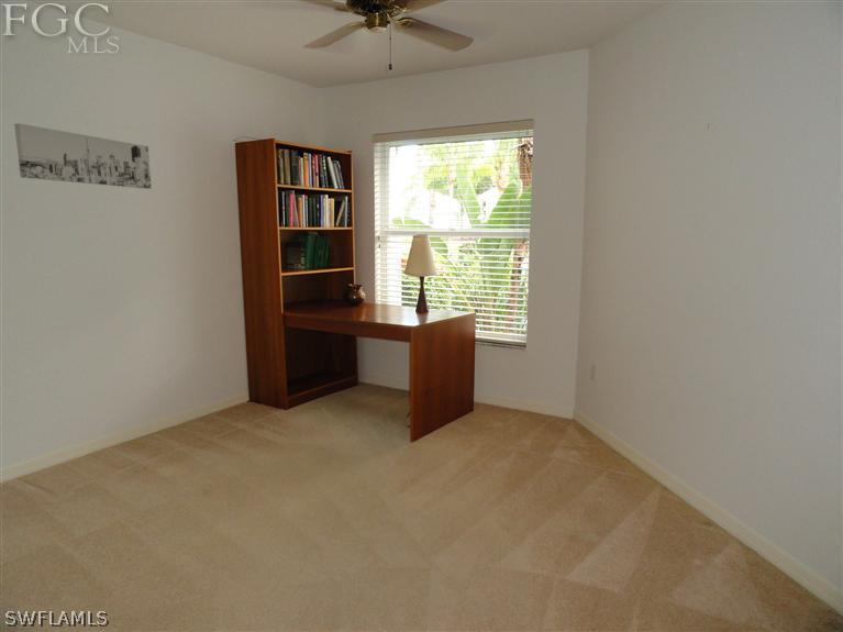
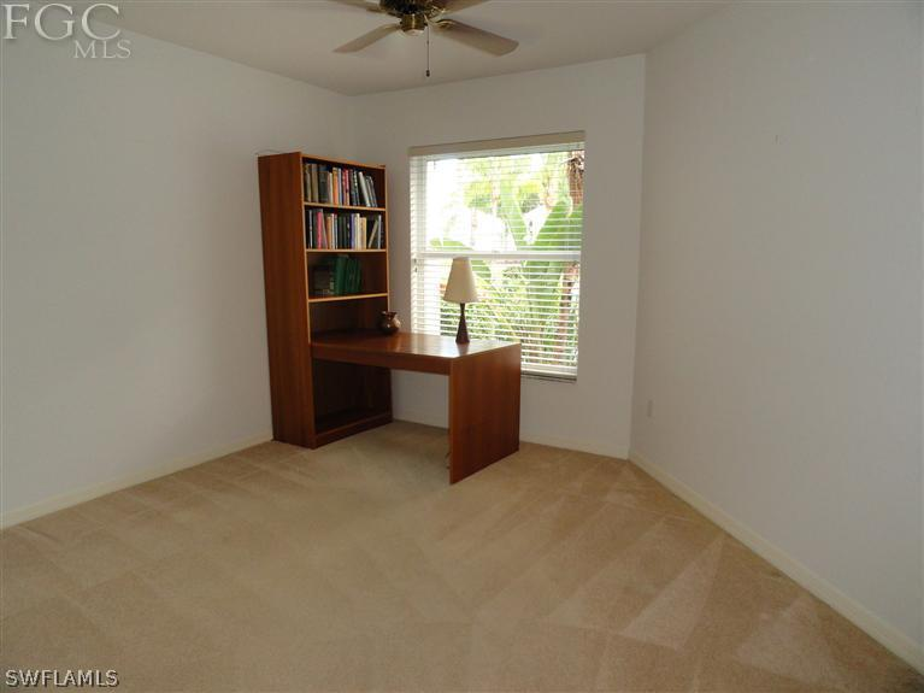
- wall art [13,122,153,190]
